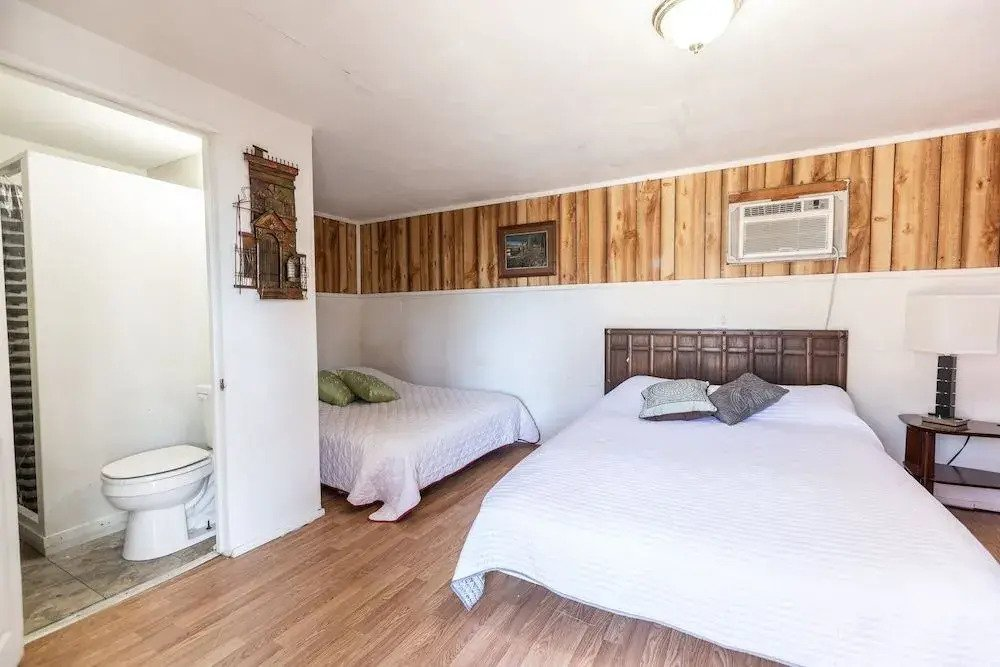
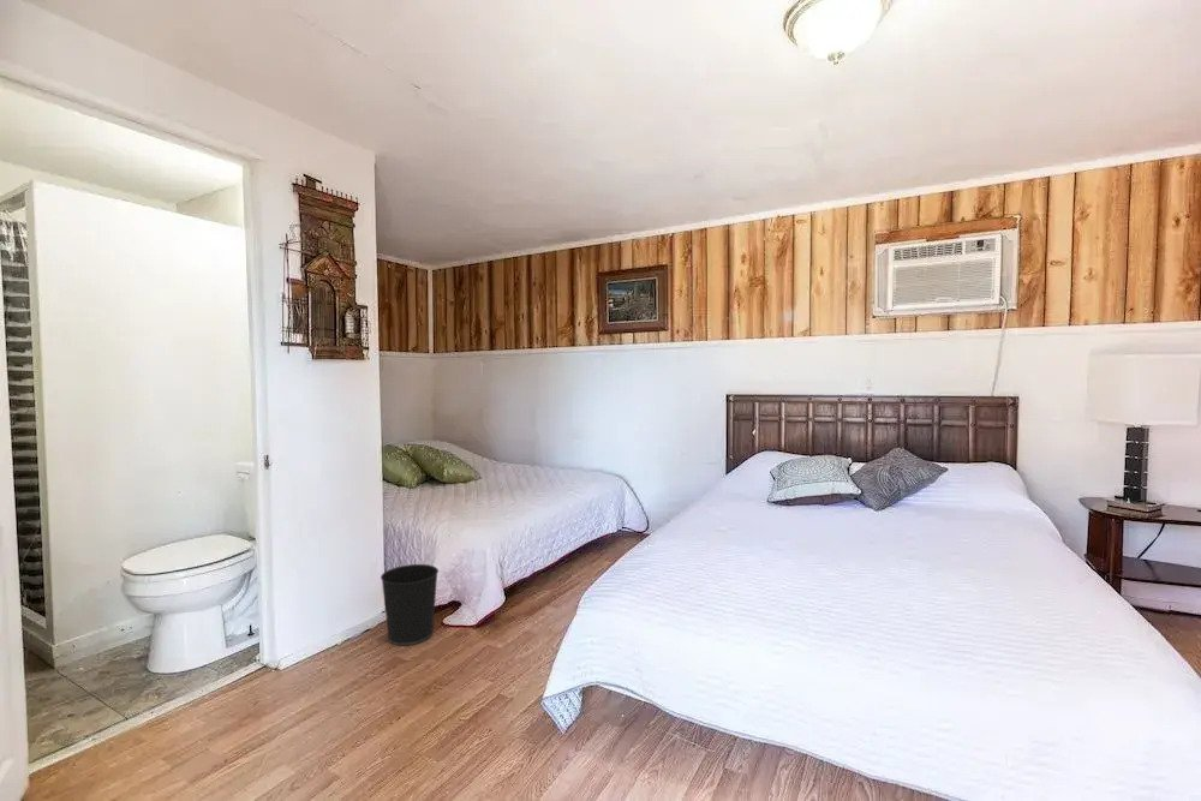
+ wastebasket [380,563,440,646]
